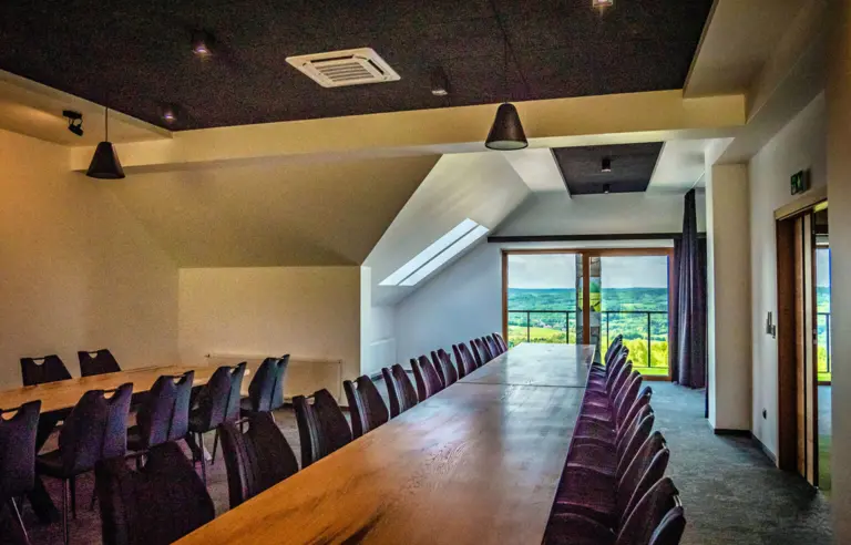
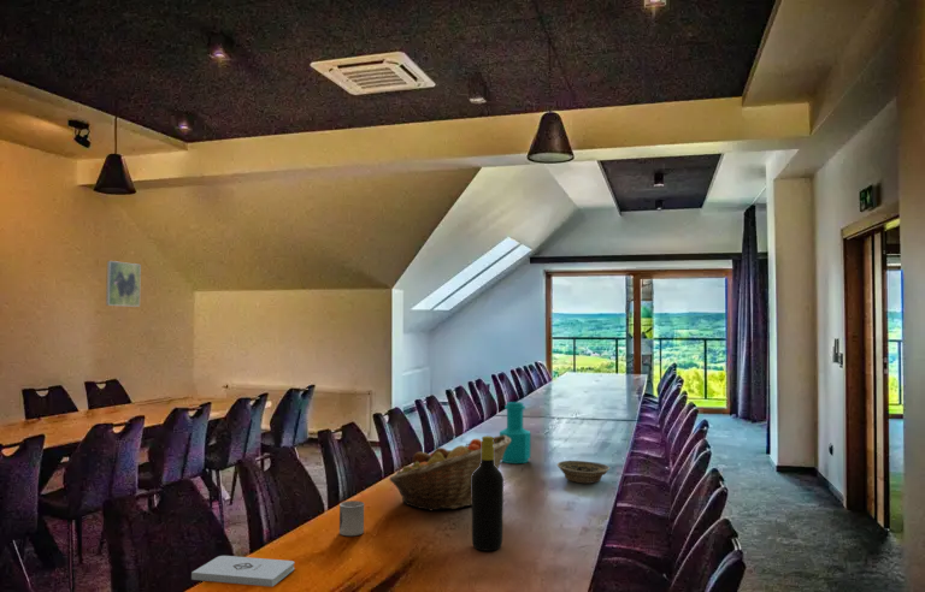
+ cup [338,499,365,537]
+ bottle [499,401,532,464]
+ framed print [105,260,142,308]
+ bowl [556,460,611,485]
+ fruit basket [388,434,511,511]
+ notepad [190,555,295,587]
+ bottle [471,434,505,552]
